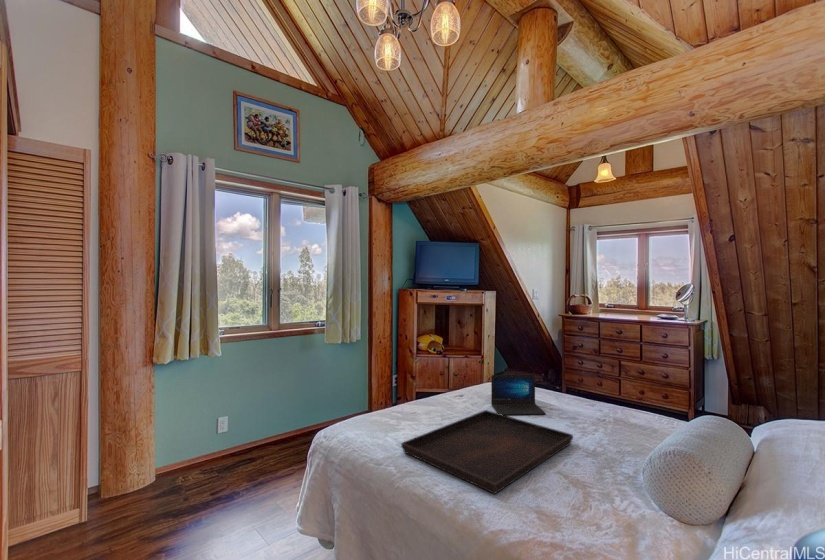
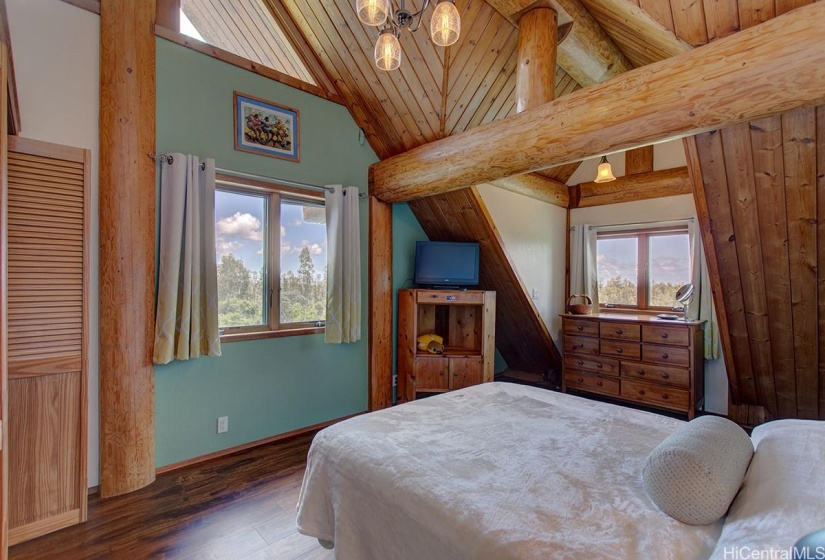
- laptop [490,374,547,416]
- serving tray [400,409,574,495]
